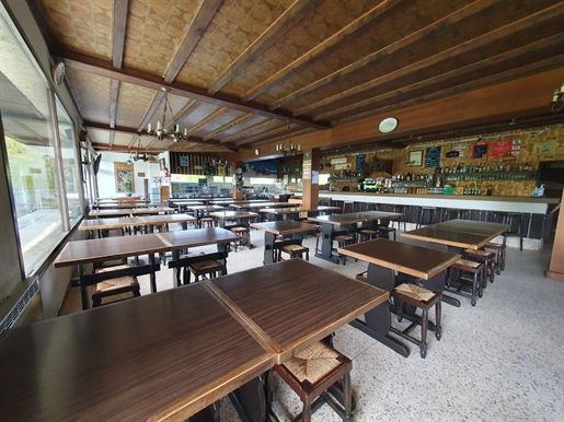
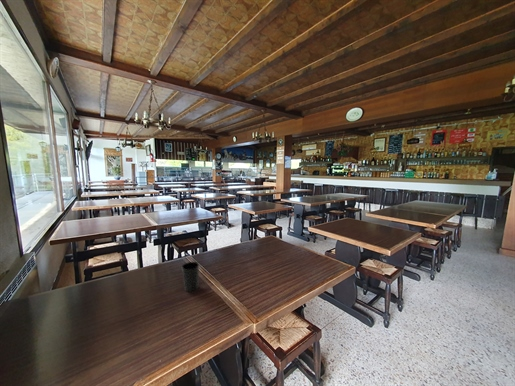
+ cup [181,261,200,293]
